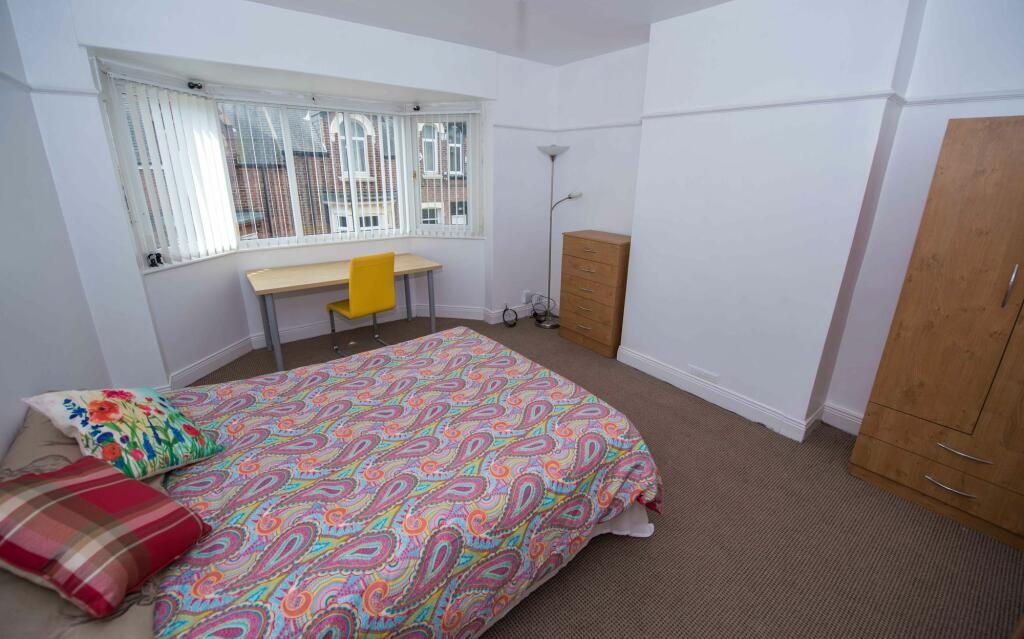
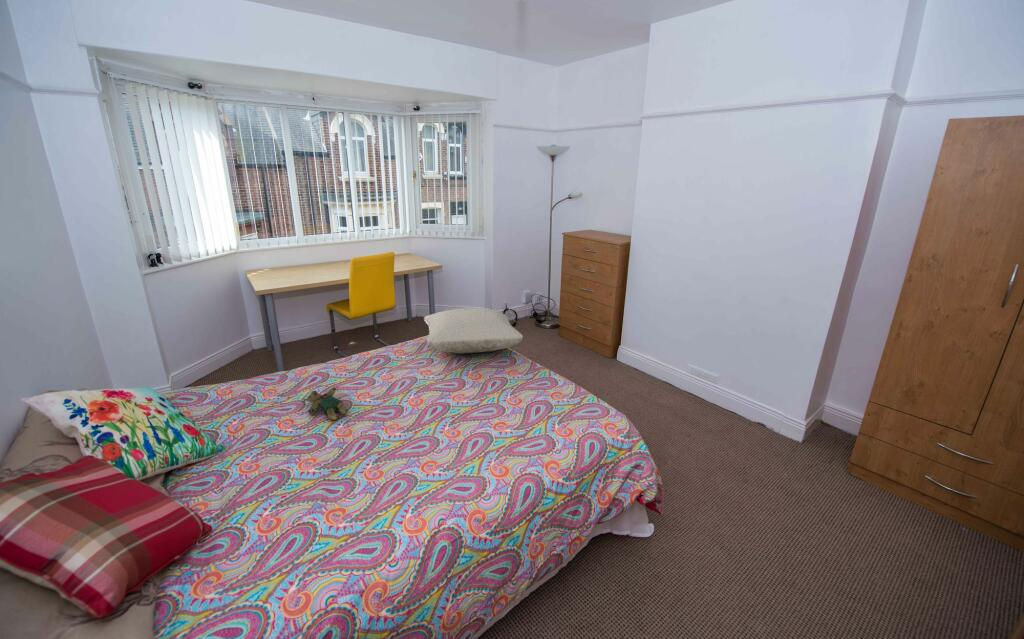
+ teddy bear [301,387,349,421]
+ pillow [423,307,524,354]
